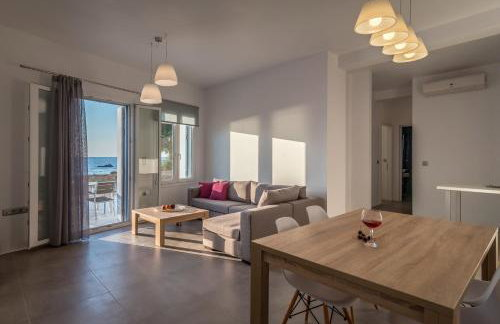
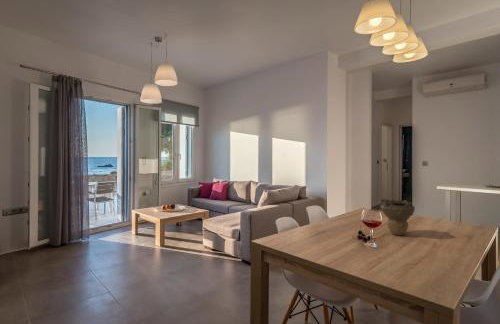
+ decorative bowl [379,199,416,236]
